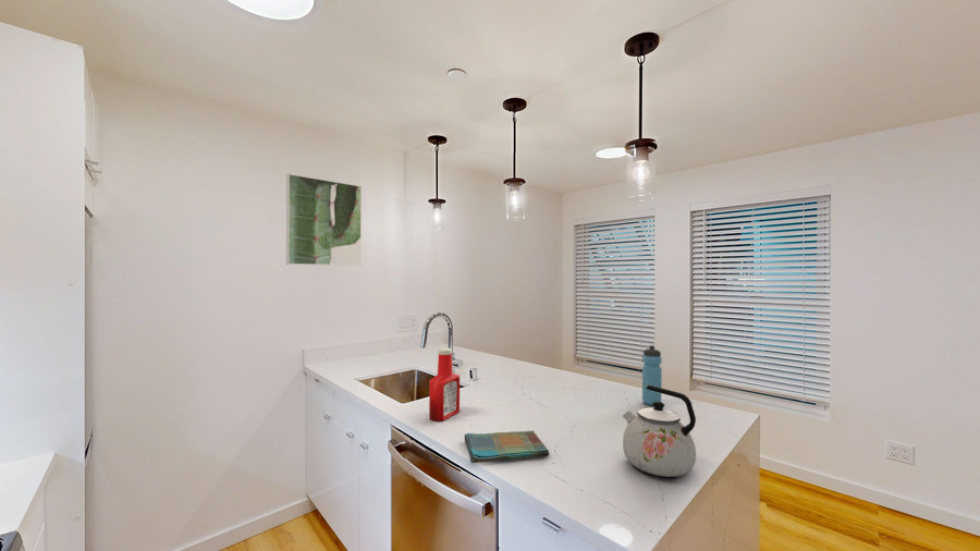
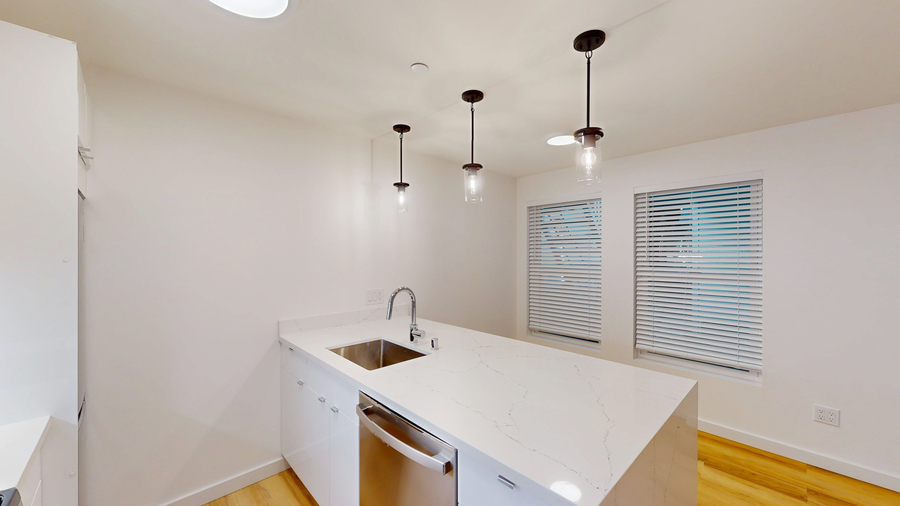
- soap bottle [428,347,461,423]
- water bottle [641,344,663,406]
- kettle [622,385,697,478]
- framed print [285,173,363,267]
- dish towel [464,429,550,464]
